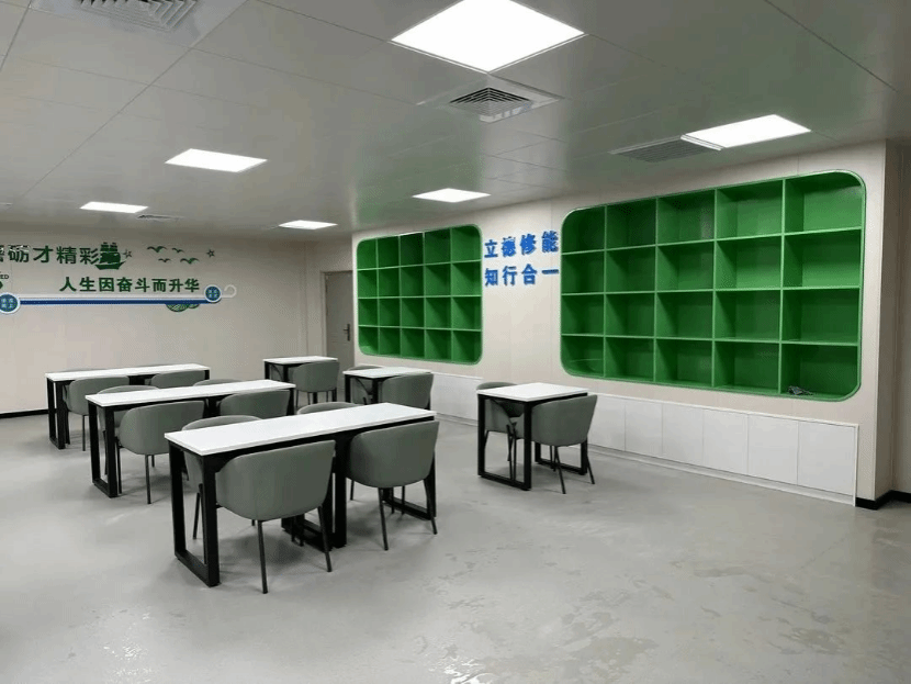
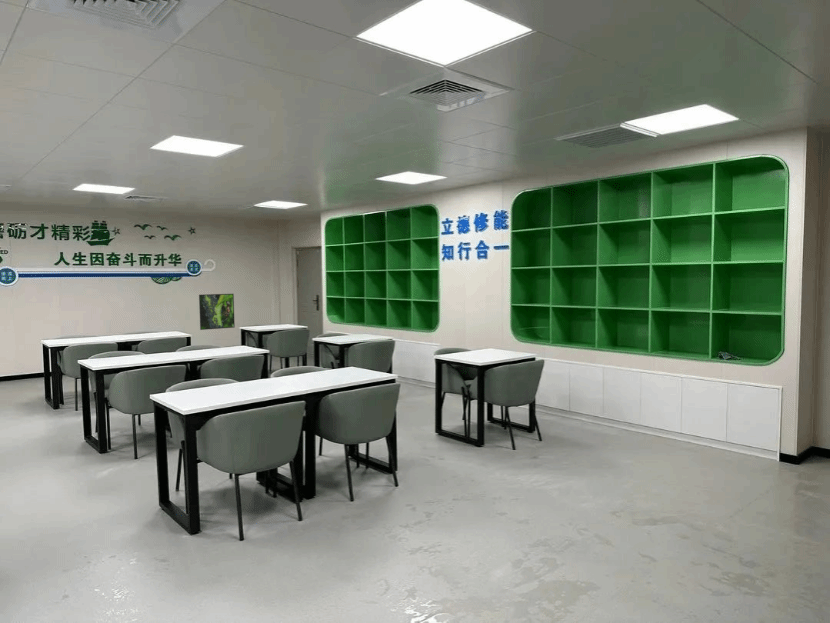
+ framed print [198,293,236,331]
